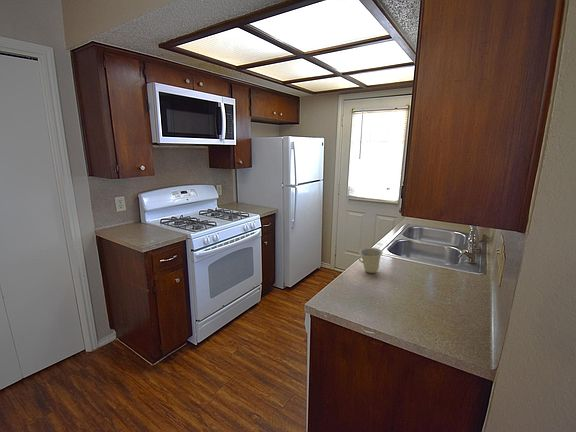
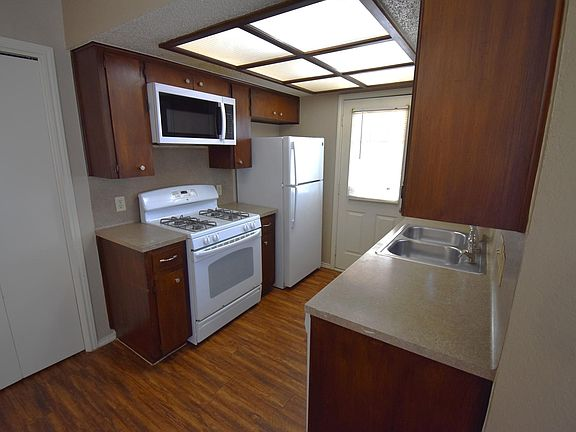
- cup [358,247,384,274]
